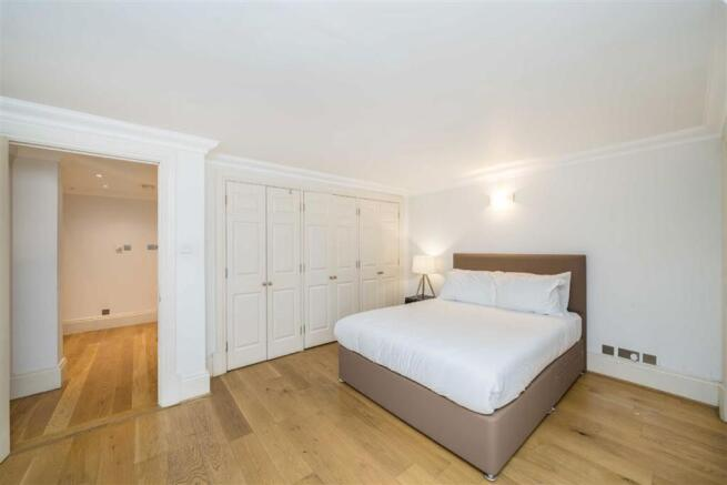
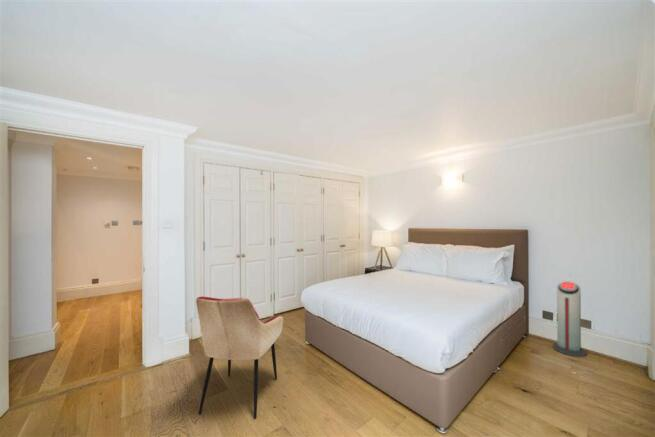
+ armchair [195,296,284,420]
+ air purifier [552,280,587,358]
